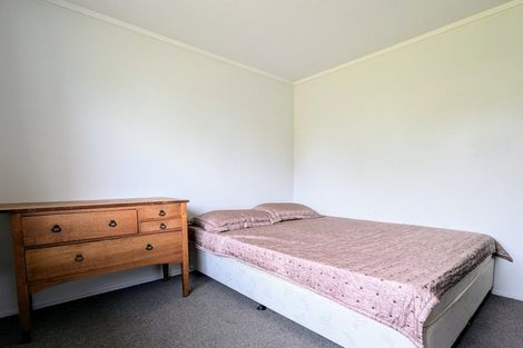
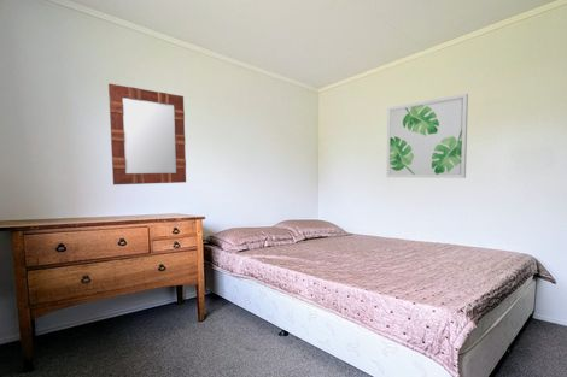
+ home mirror [107,83,187,185]
+ wall art [386,93,469,179]
